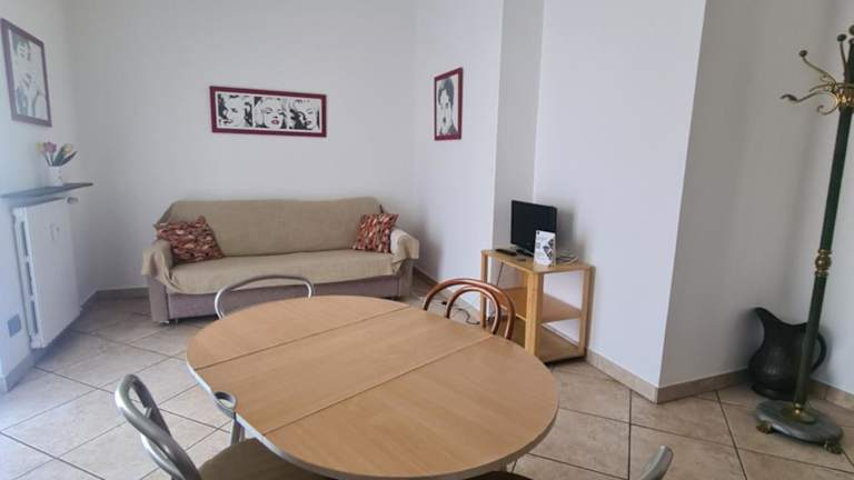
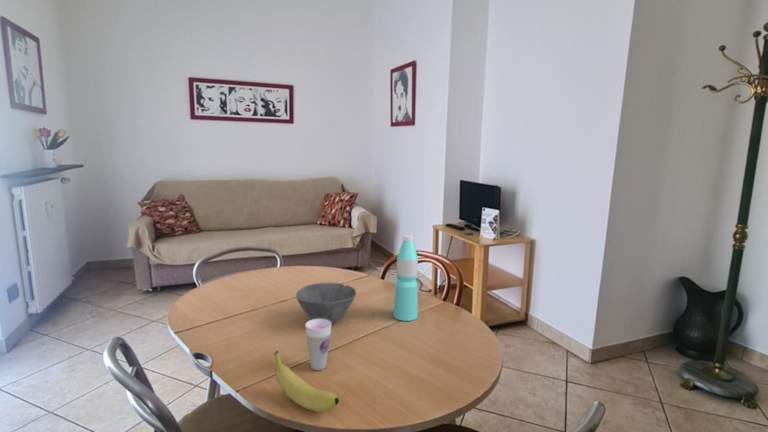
+ water bottle [392,234,419,322]
+ cup [304,319,333,371]
+ bowl [295,282,357,324]
+ fruit [273,350,340,413]
